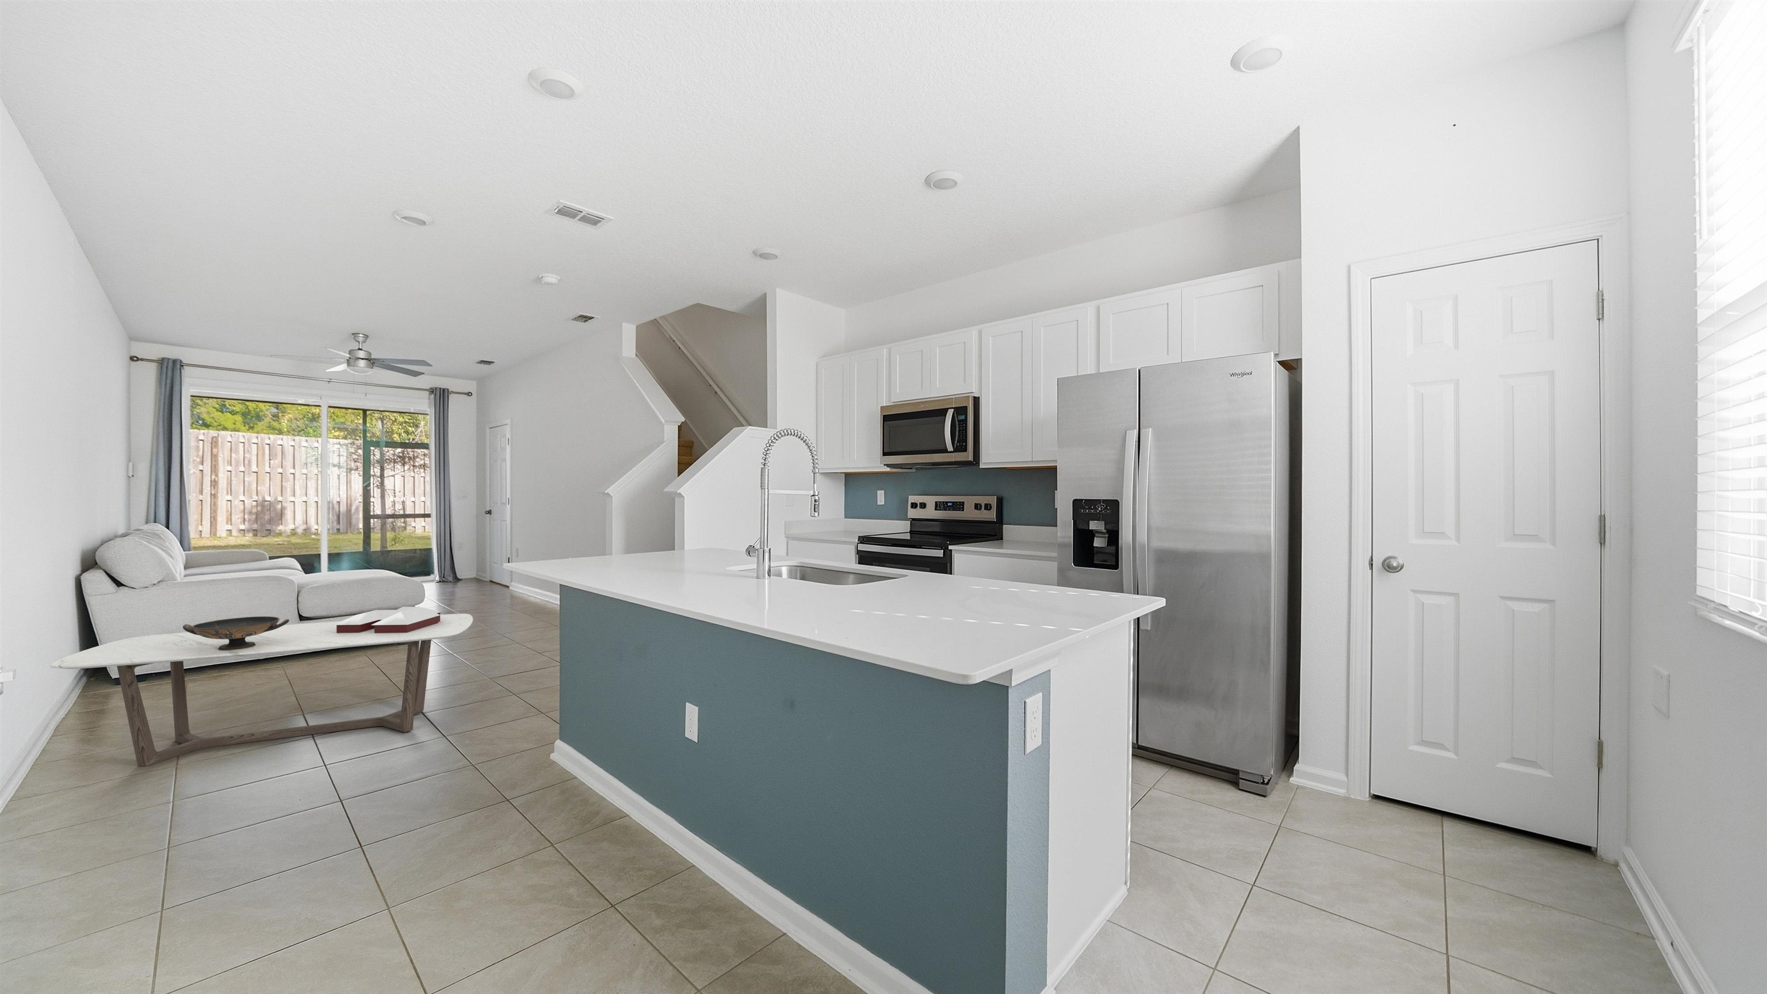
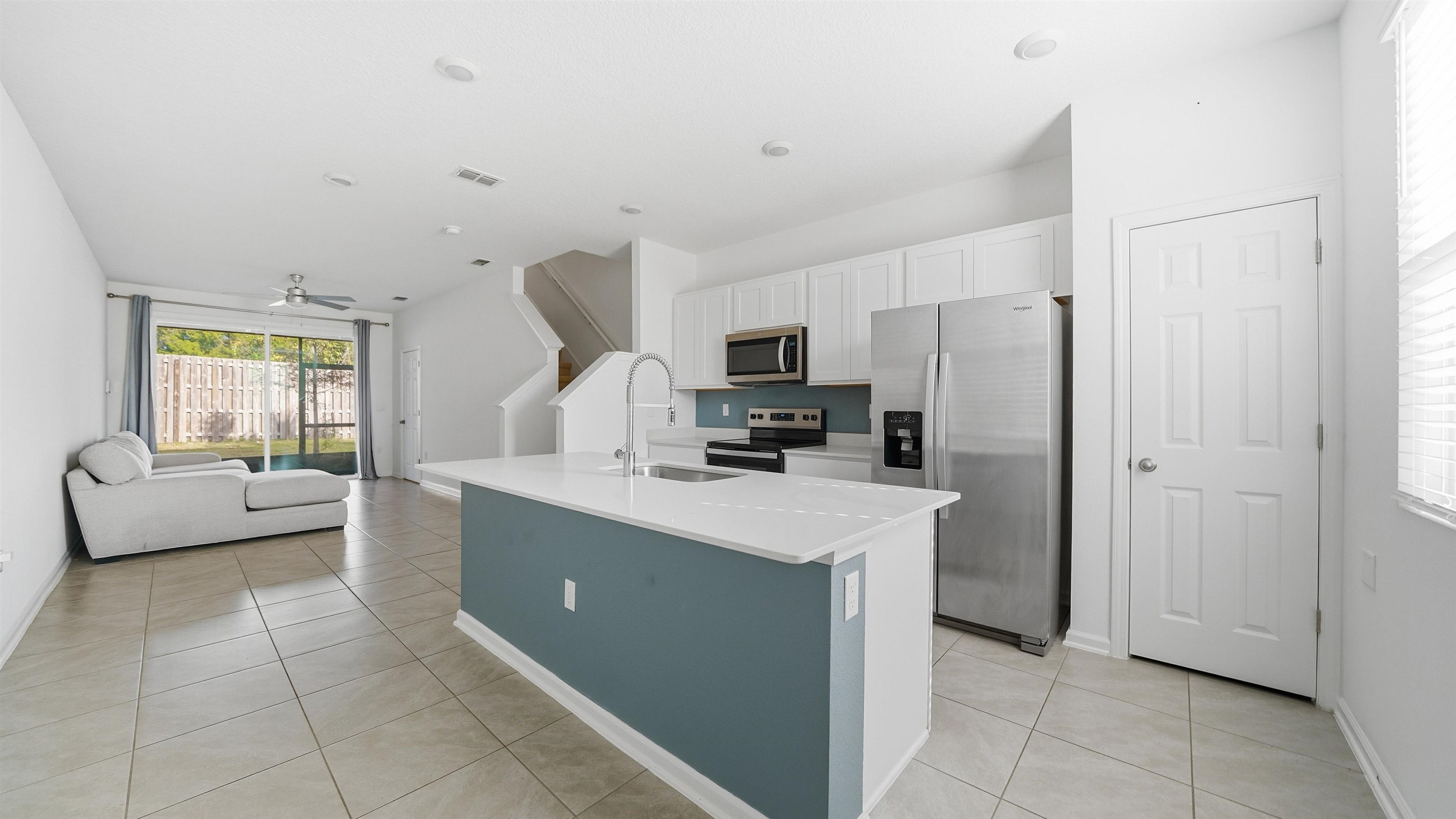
- books [335,606,443,634]
- decorative bowl [182,615,290,651]
- coffee table [50,613,473,767]
